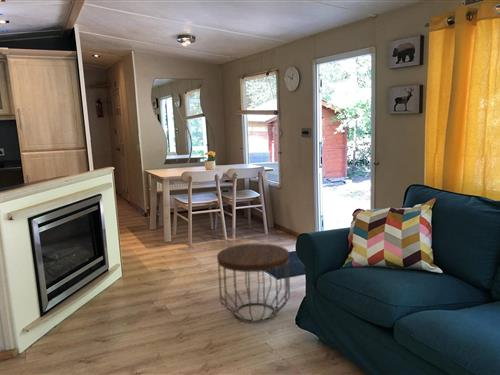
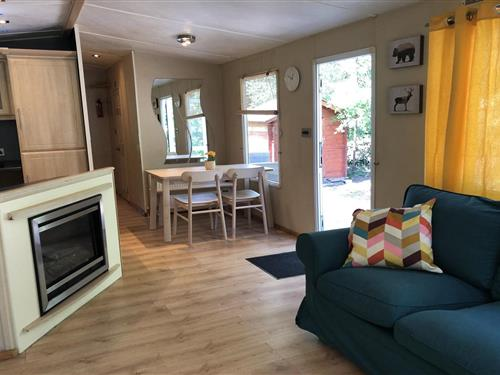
- side table [216,243,291,323]
